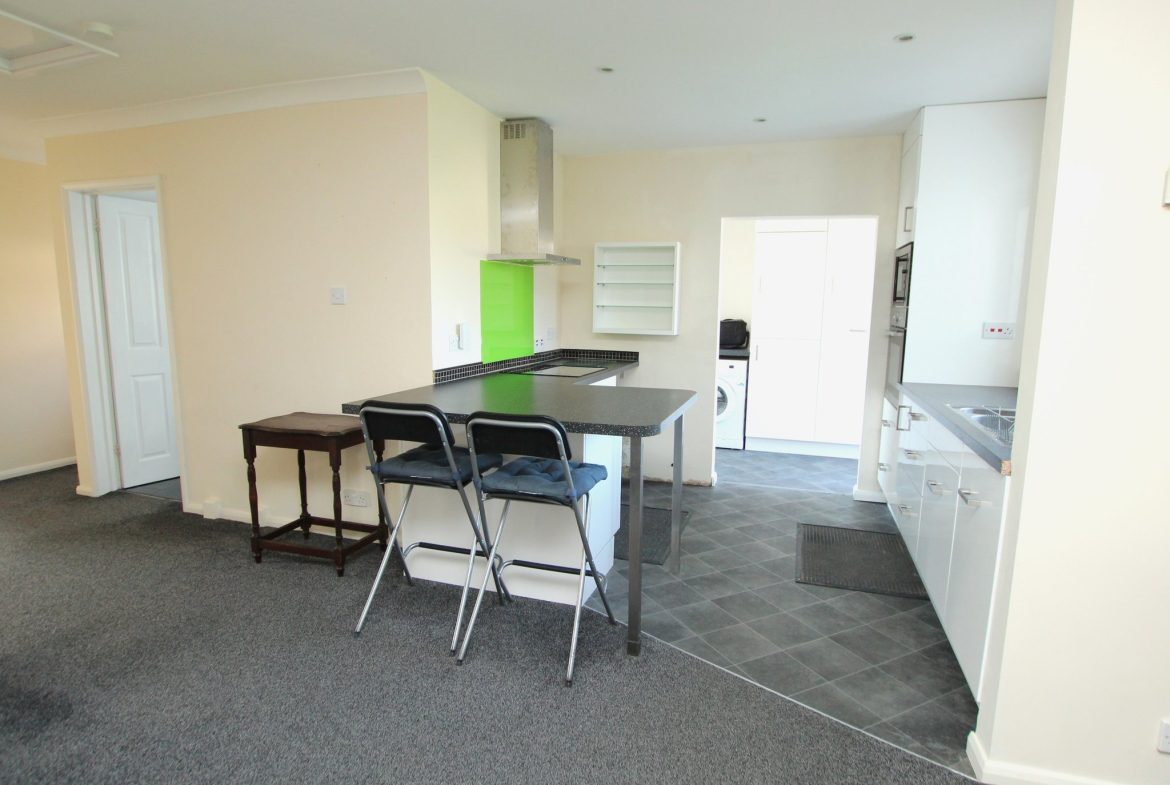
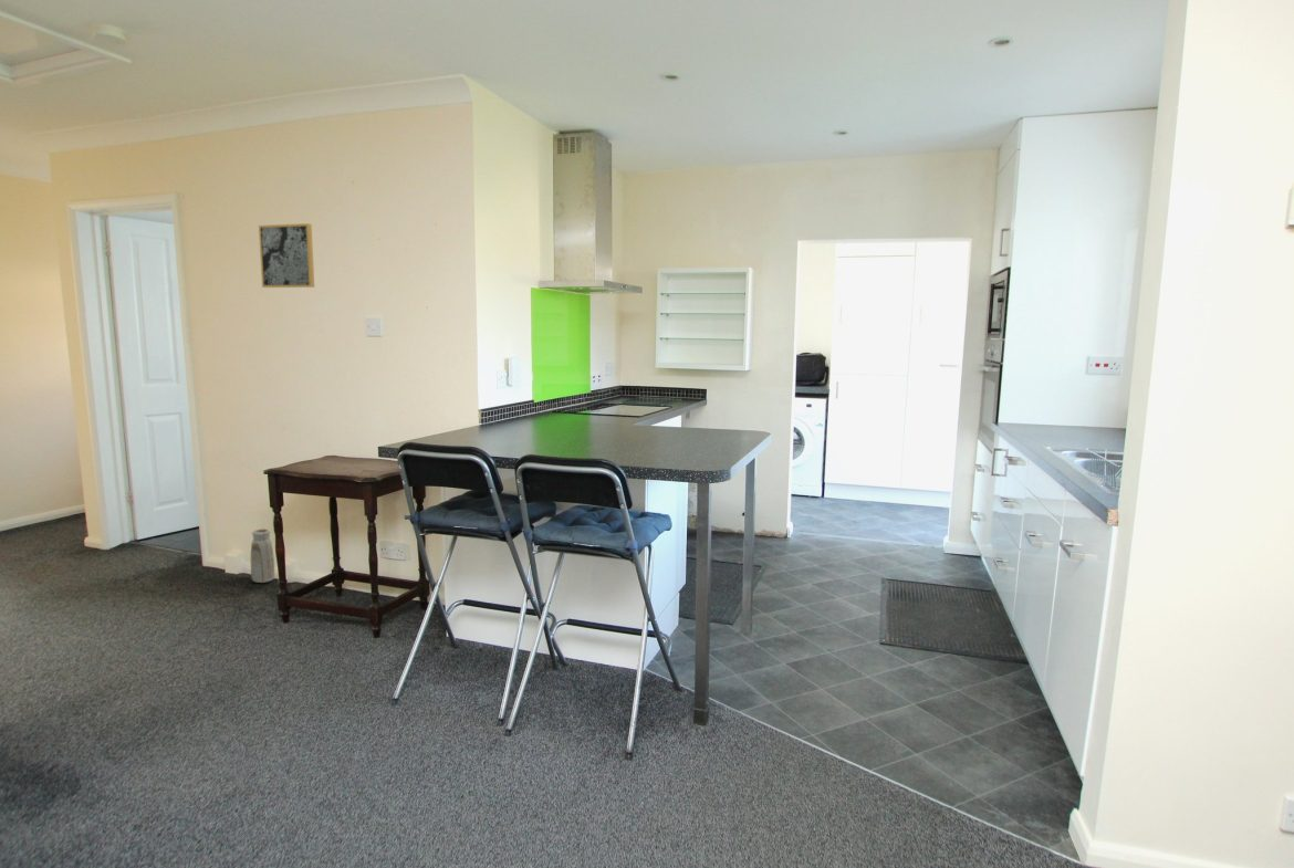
+ vase [250,527,275,584]
+ wall art [258,222,315,289]
